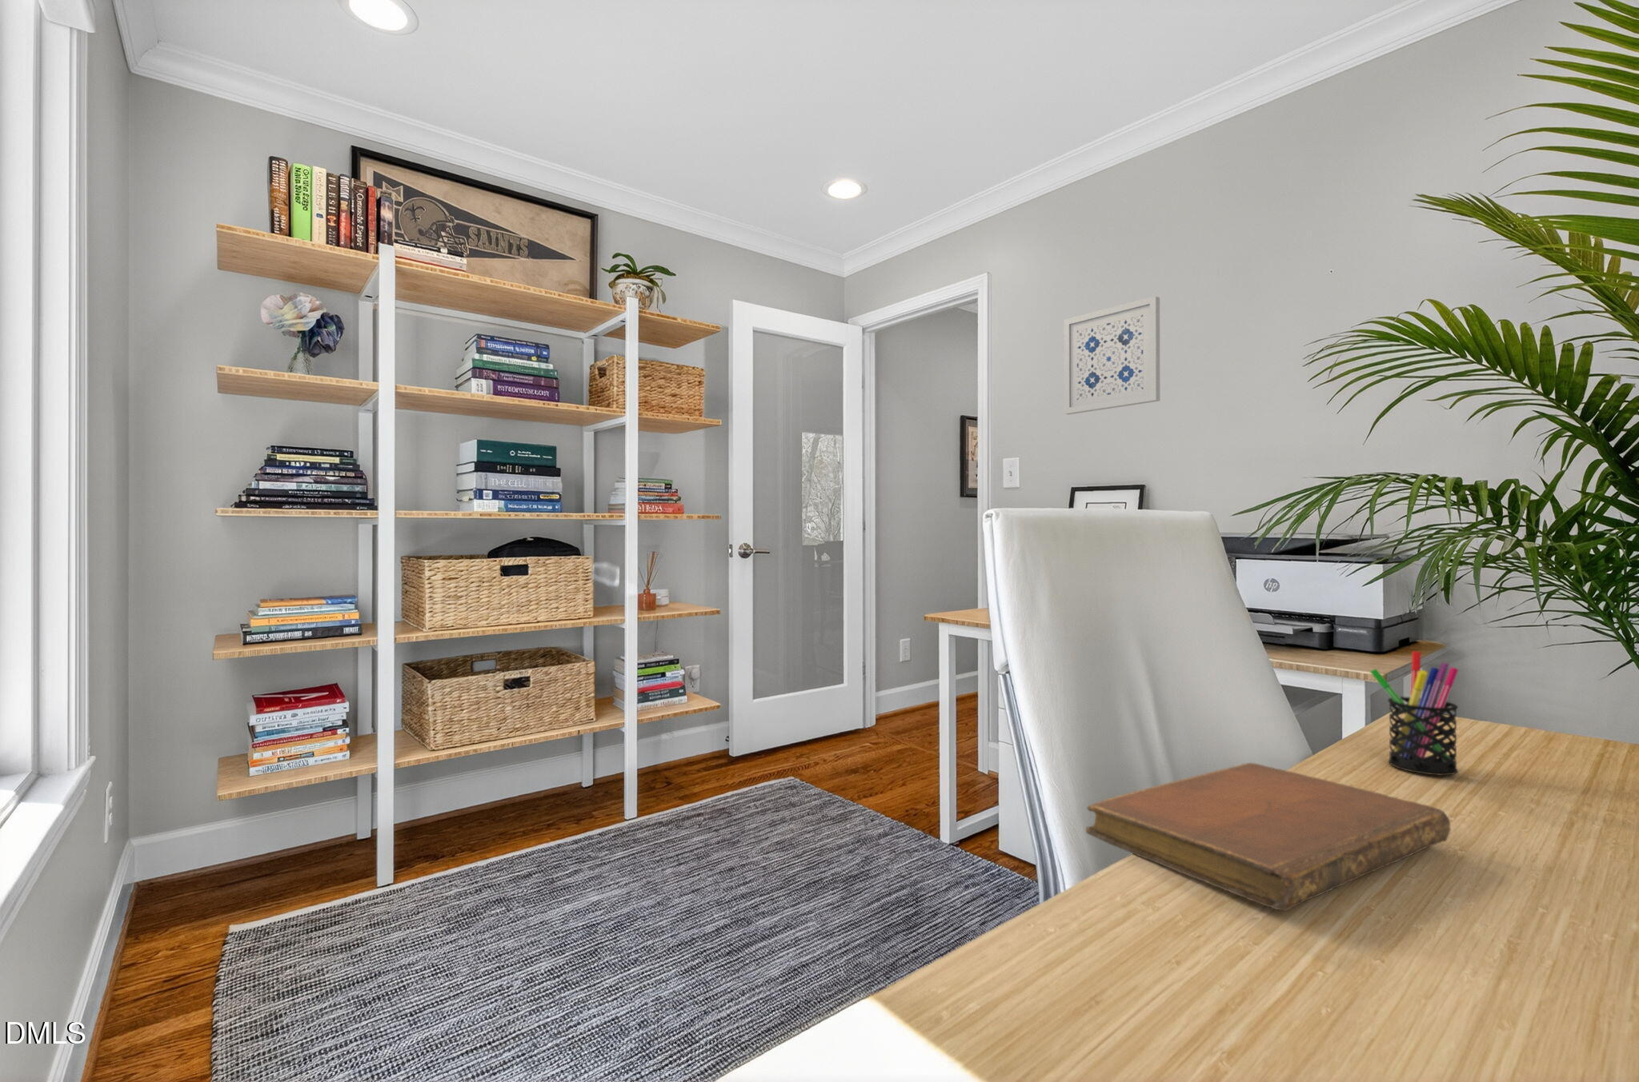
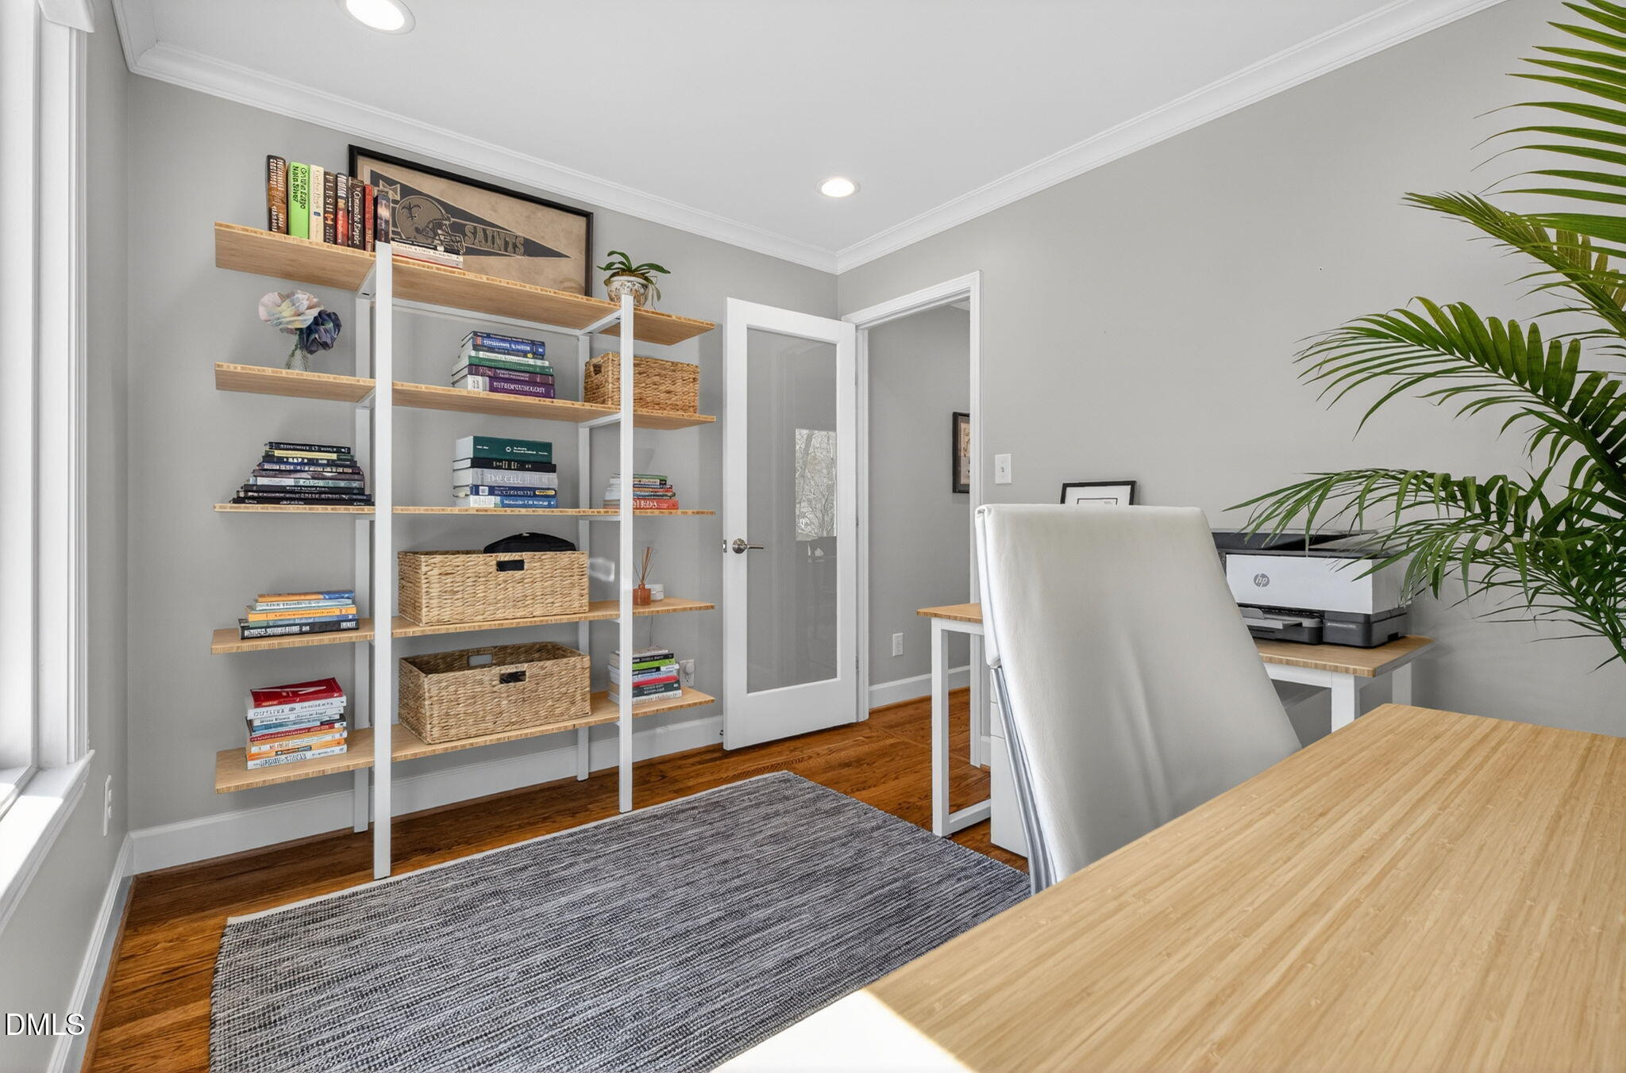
- wall art [1064,295,1161,415]
- pen holder [1370,650,1459,776]
- notebook [1085,762,1452,913]
